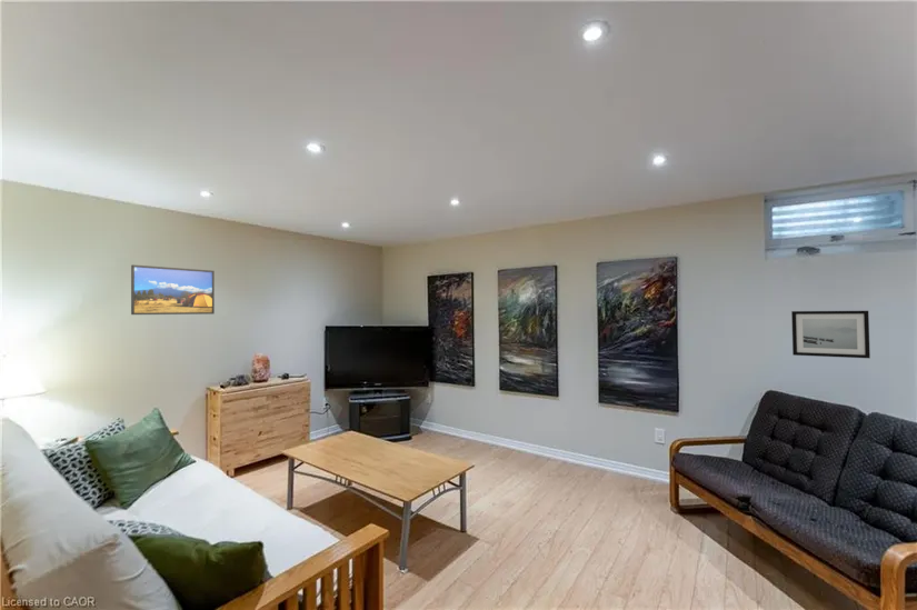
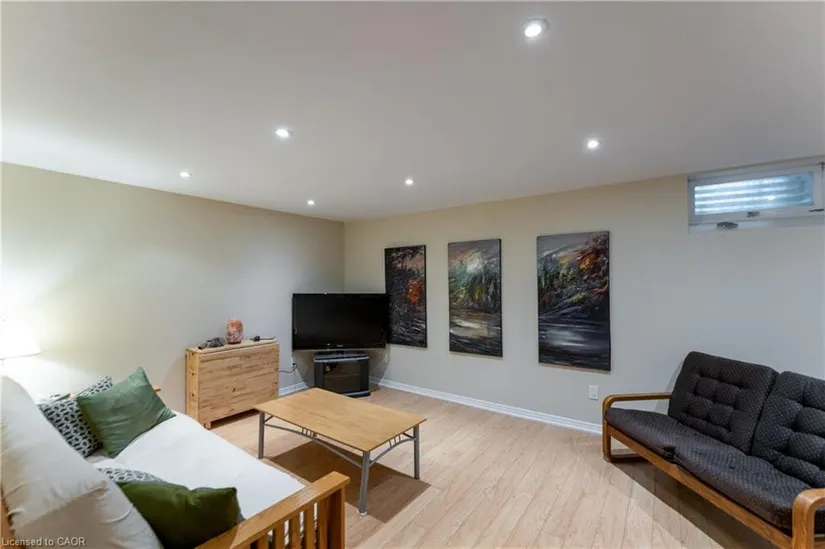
- wall art [790,310,871,359]
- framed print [130,263,216,316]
